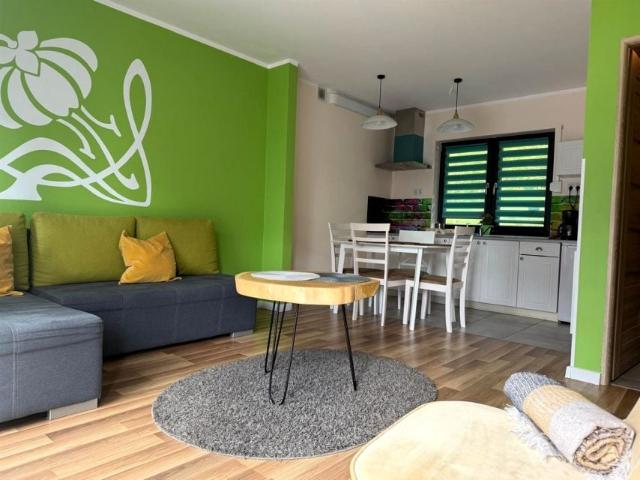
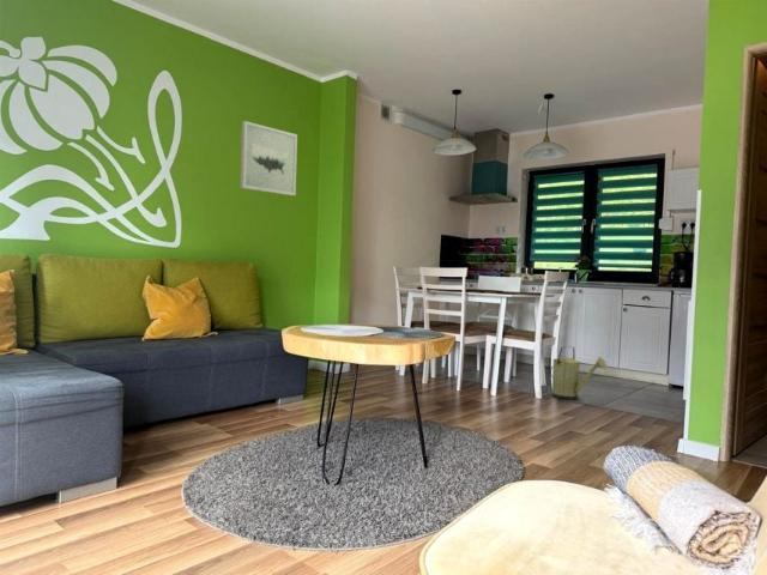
+ wall art [240,120,298,196]
+ watering can [549,345,608,401]
